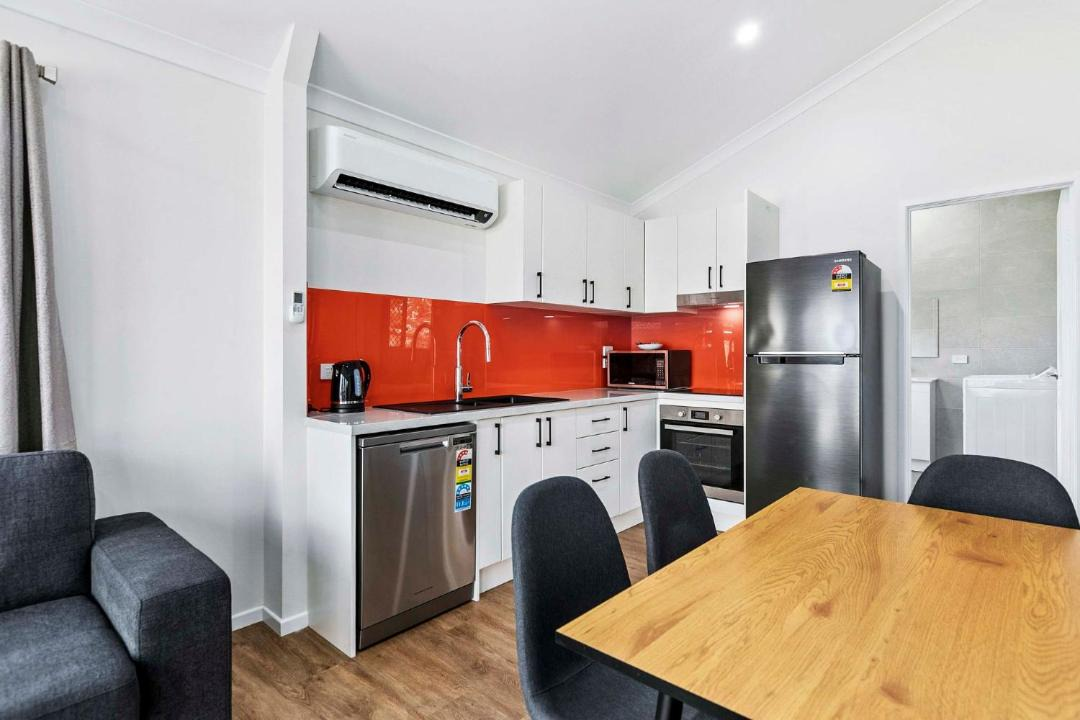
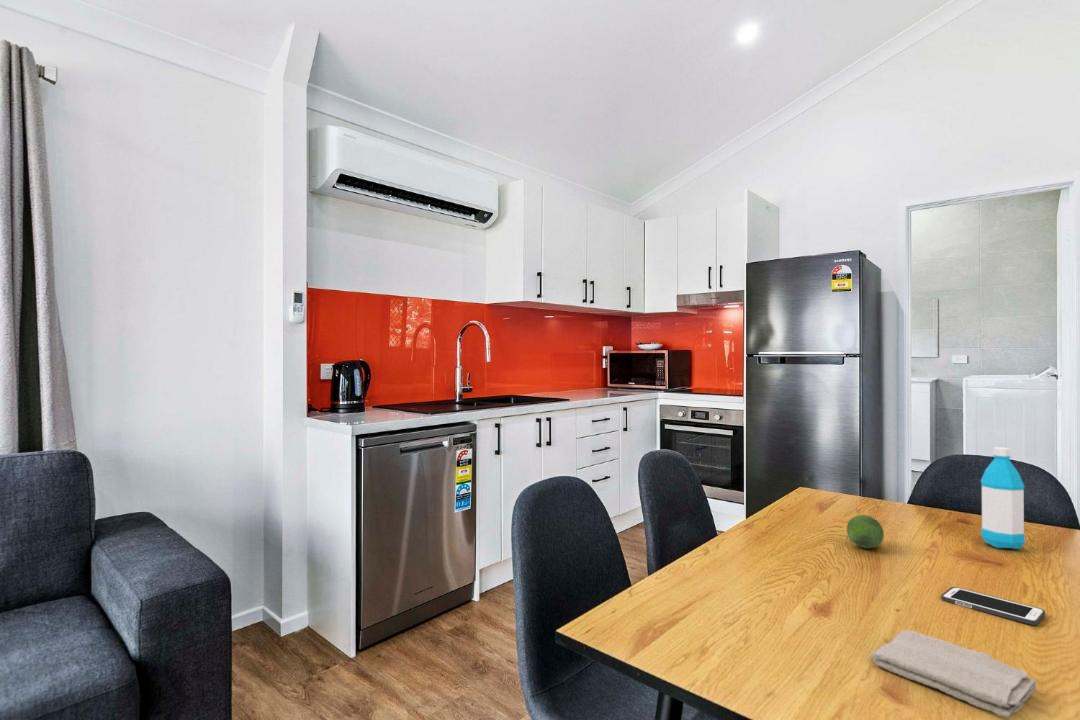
+ water bottle [980,446,1026,550]
+ cell phone [940,586,1046,626]
+ fruit [846,514,885,549]
+ washcloth [871,629,1037,720]
